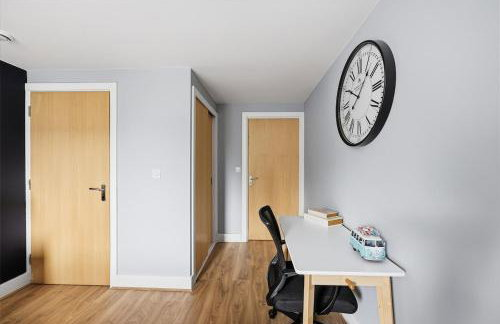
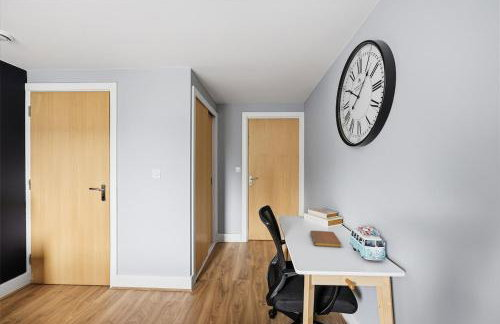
+ notebook [309,230,342,248]
